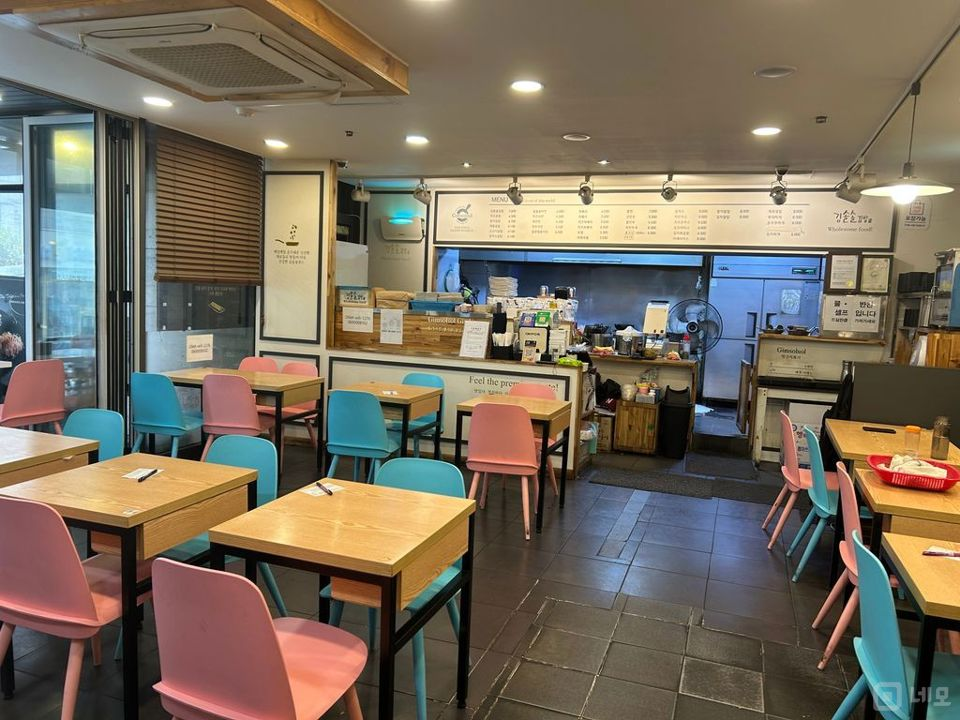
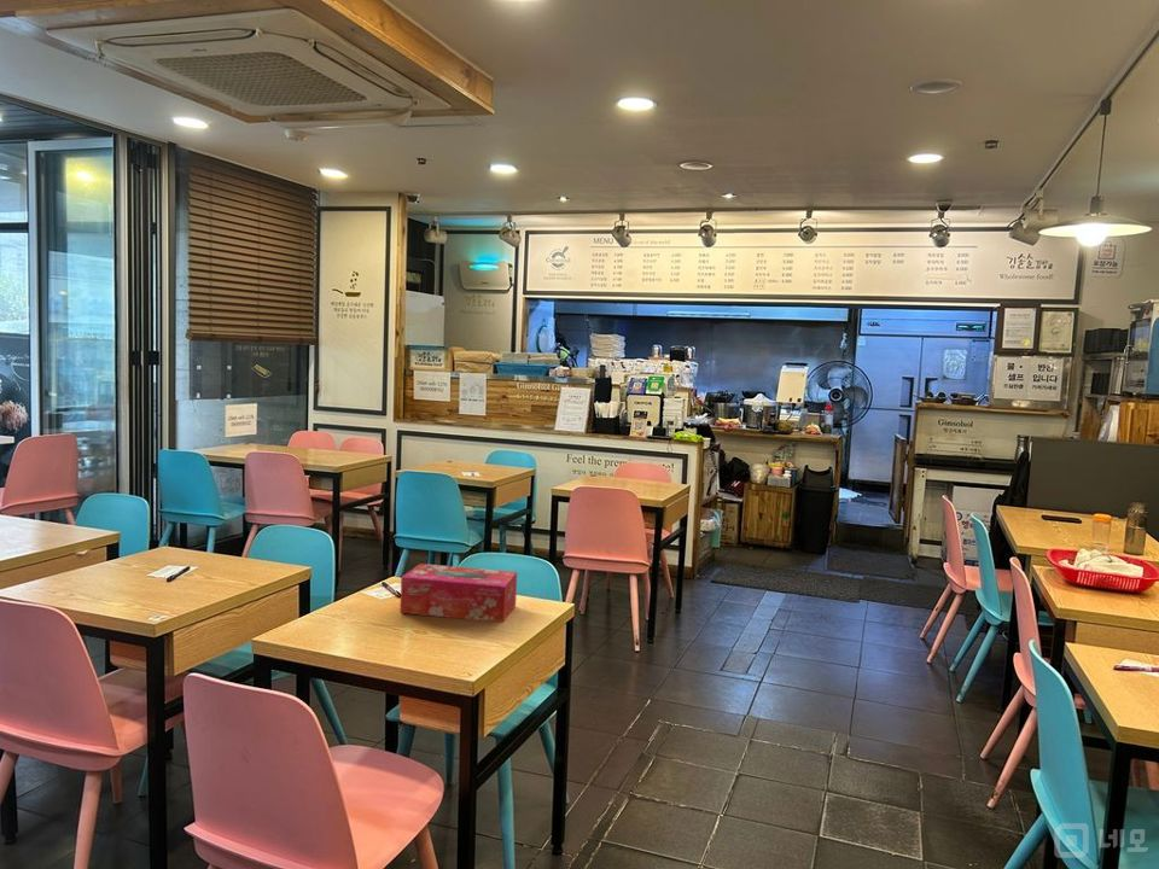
+ tissue box [400,562,518,623]
